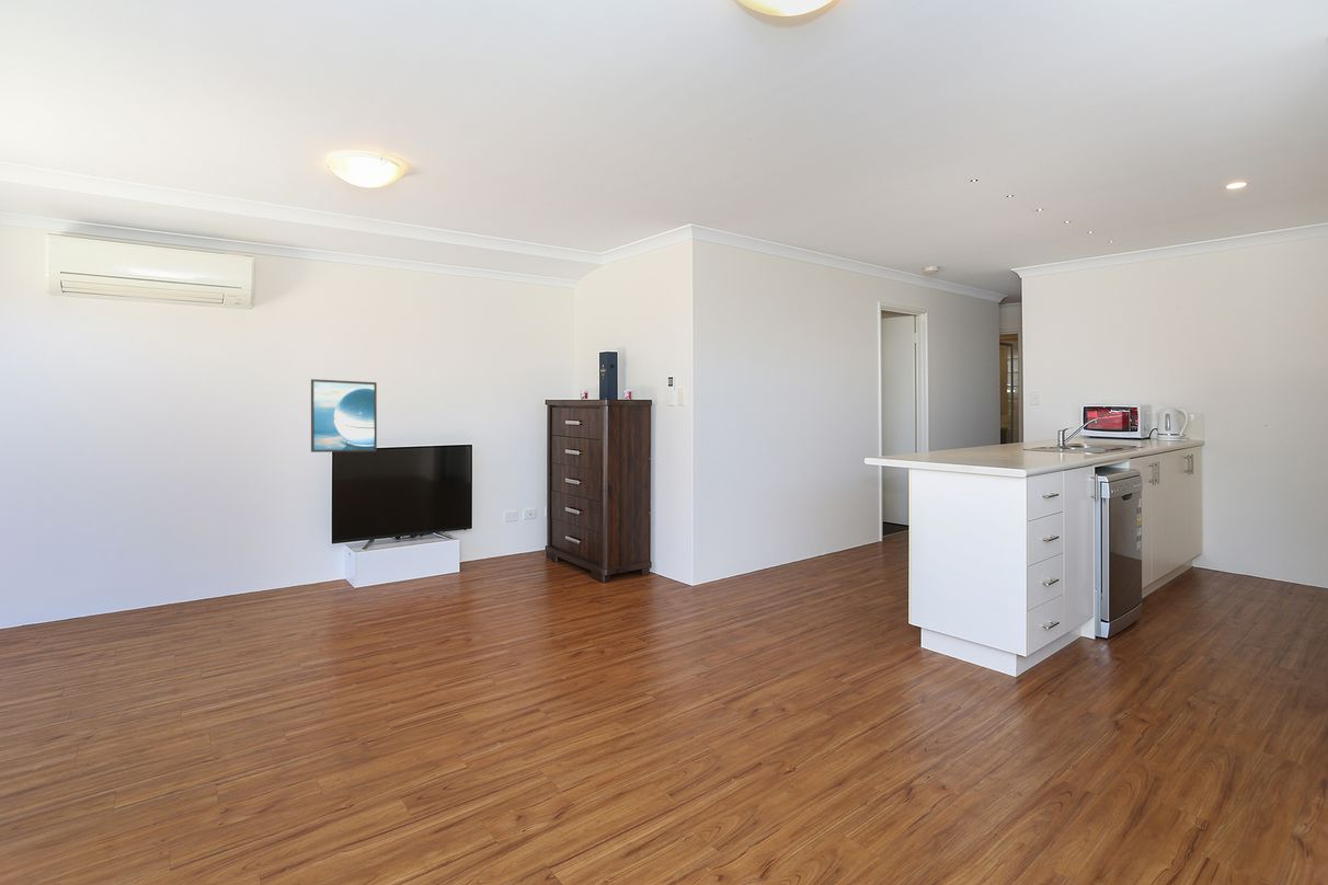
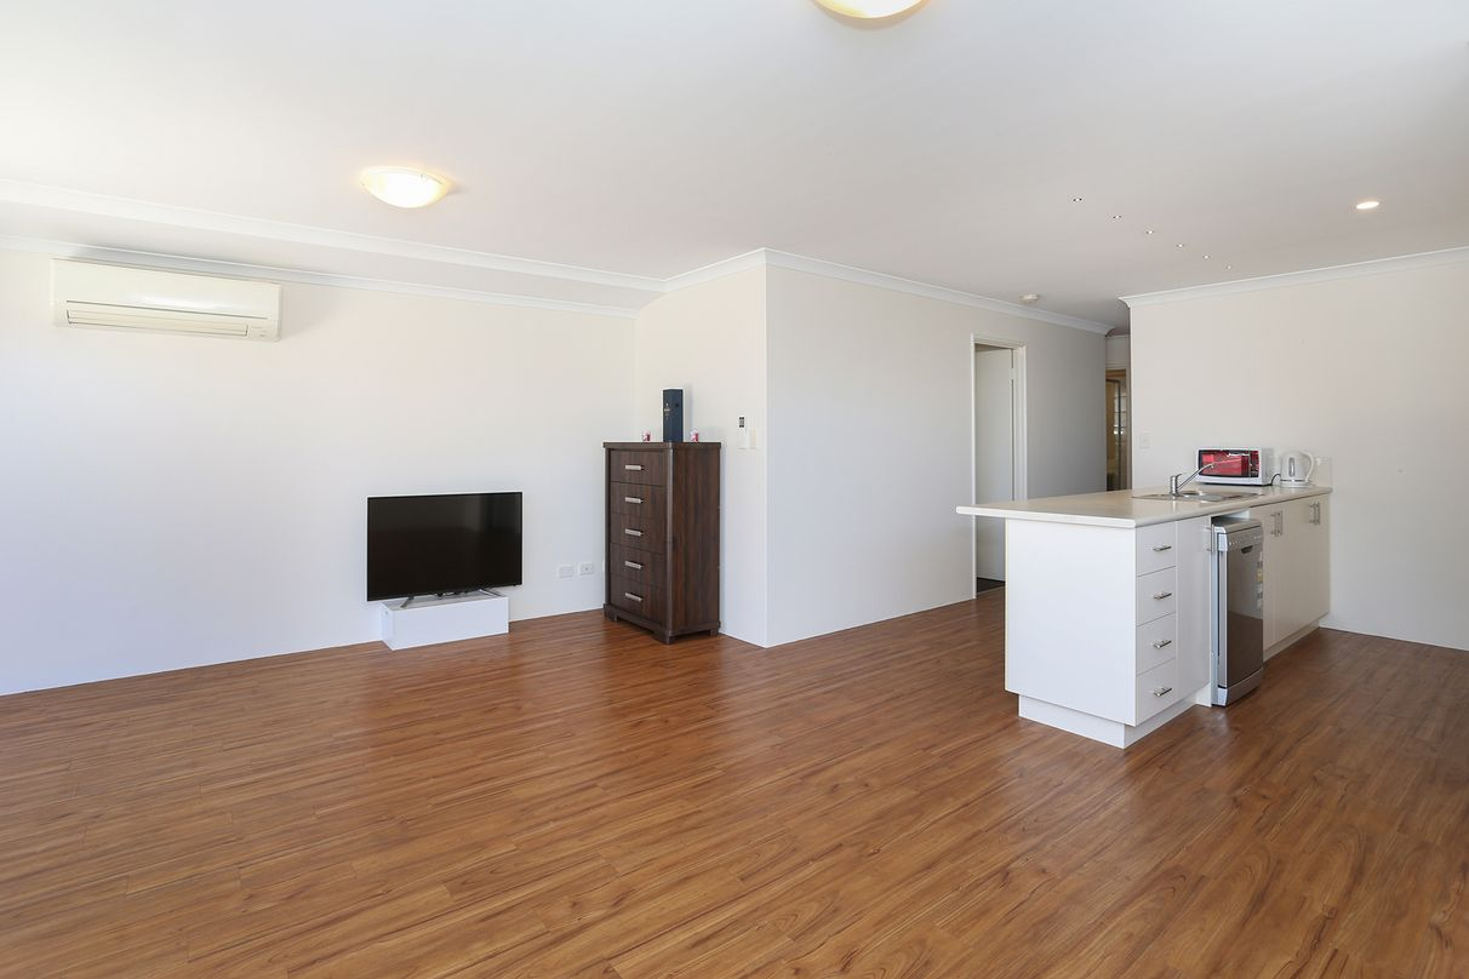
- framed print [310,378,378,453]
